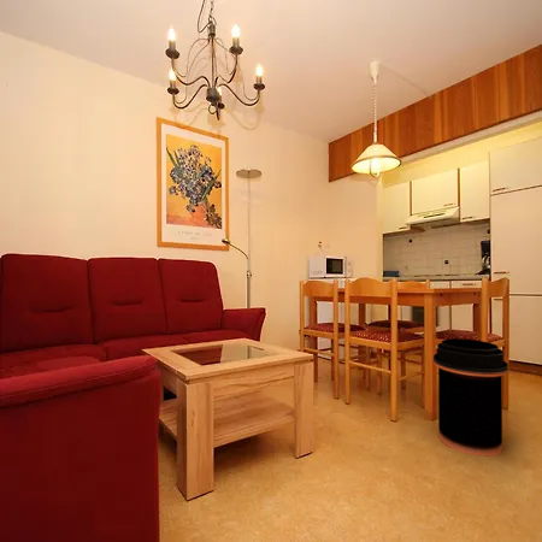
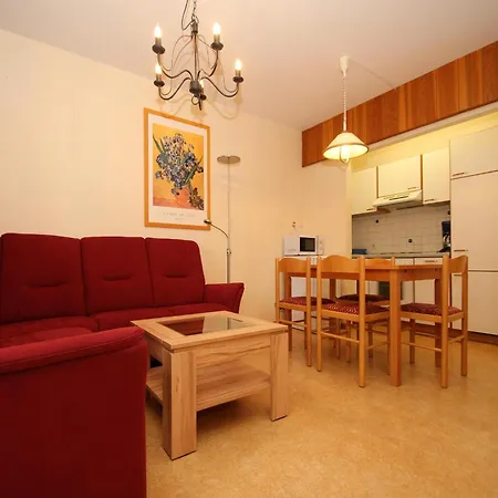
- trash can [432,337,509,456]
